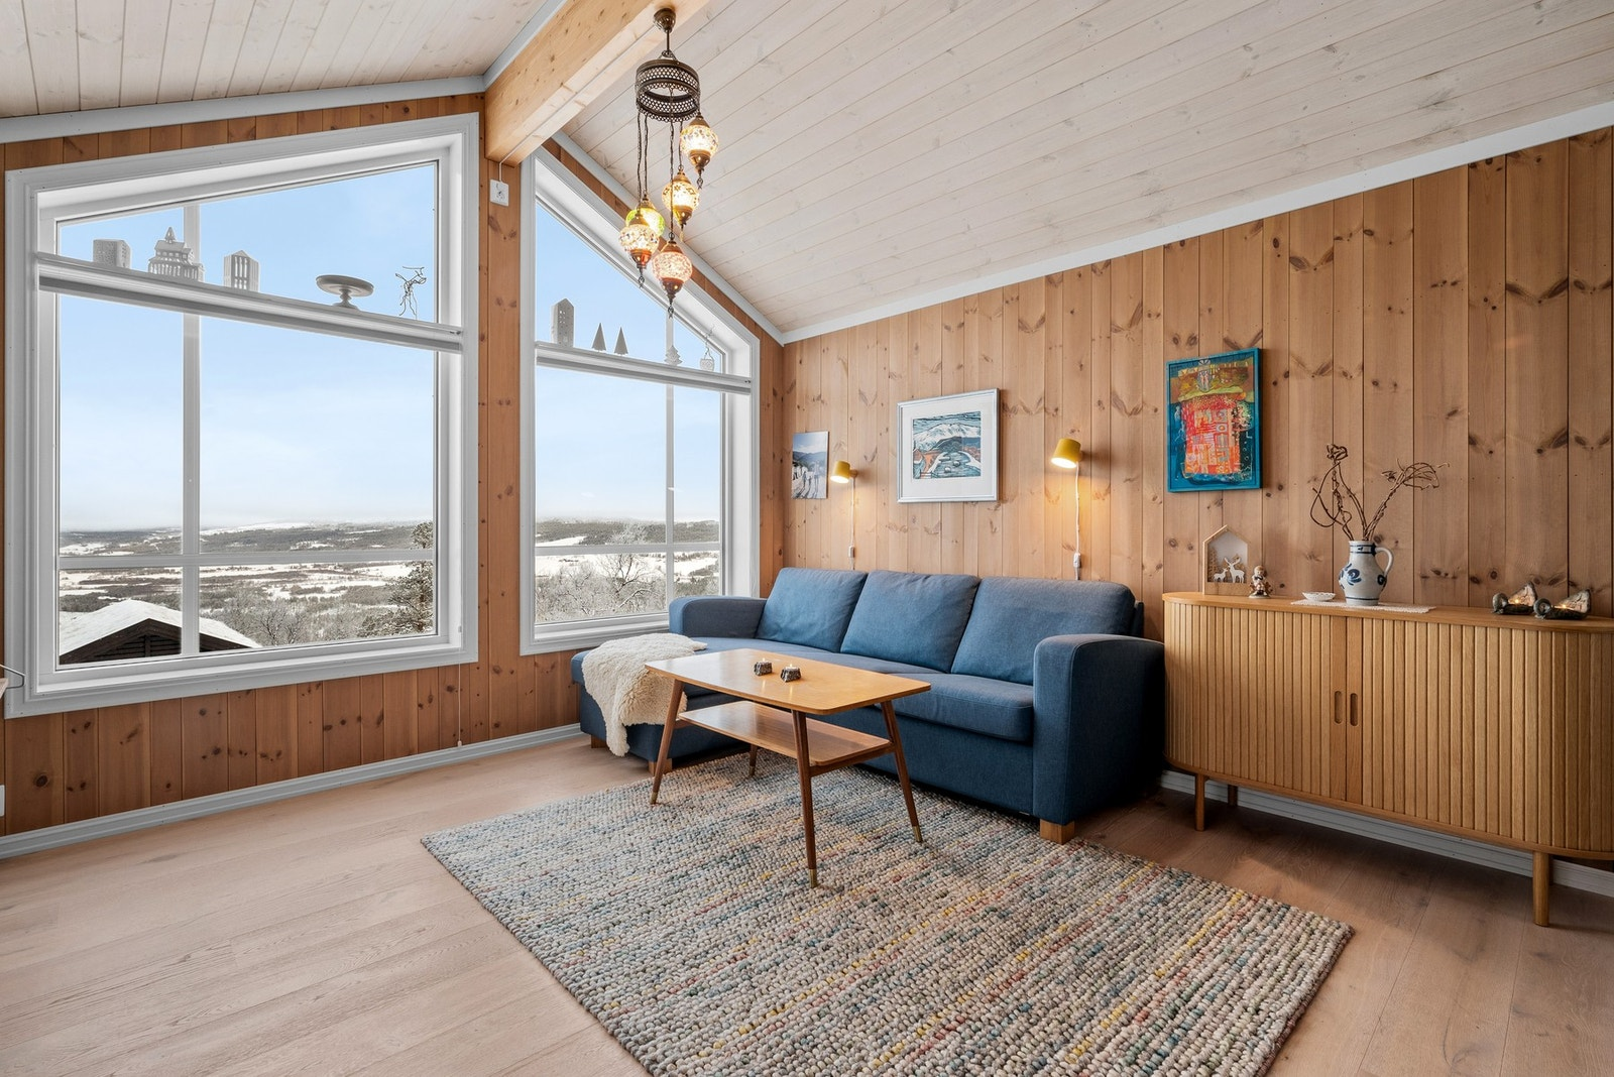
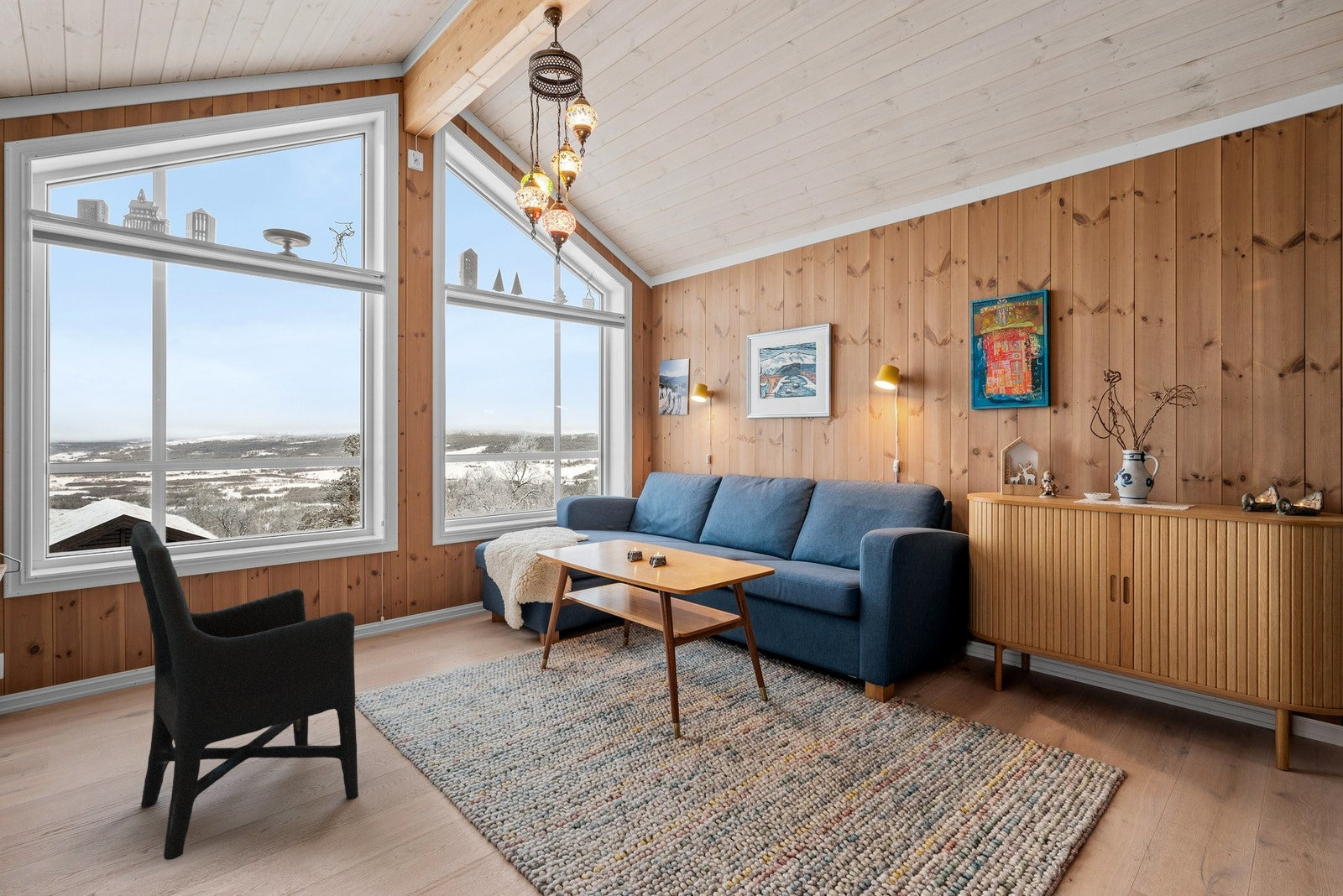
+ chair [129,521,359,861]
